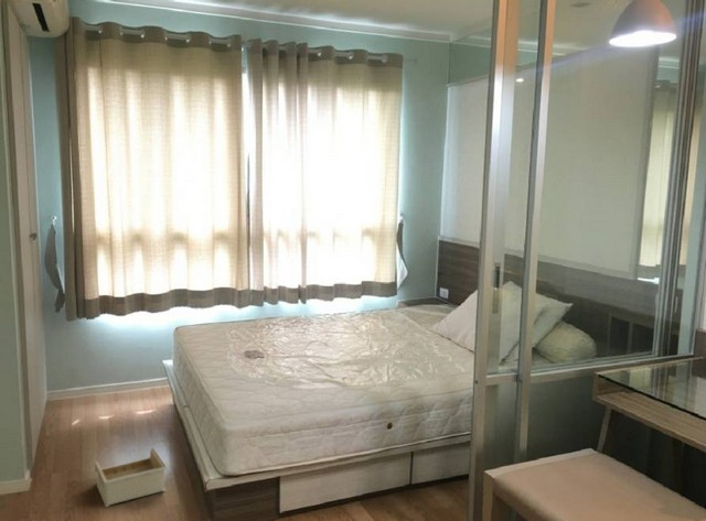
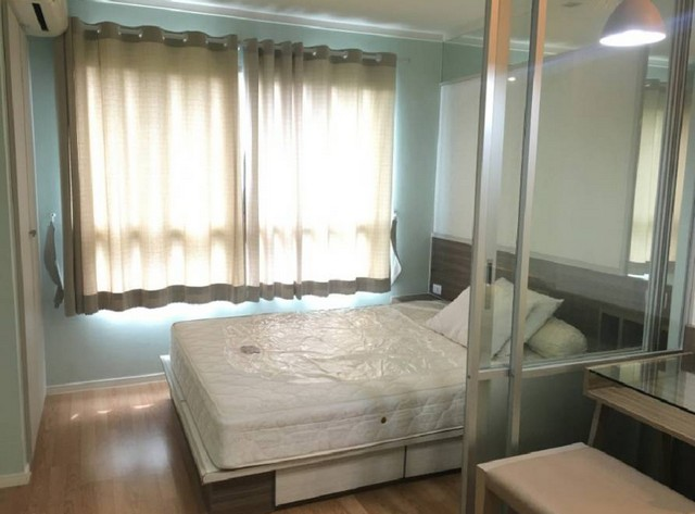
- storage bin [94,446,168,508]
